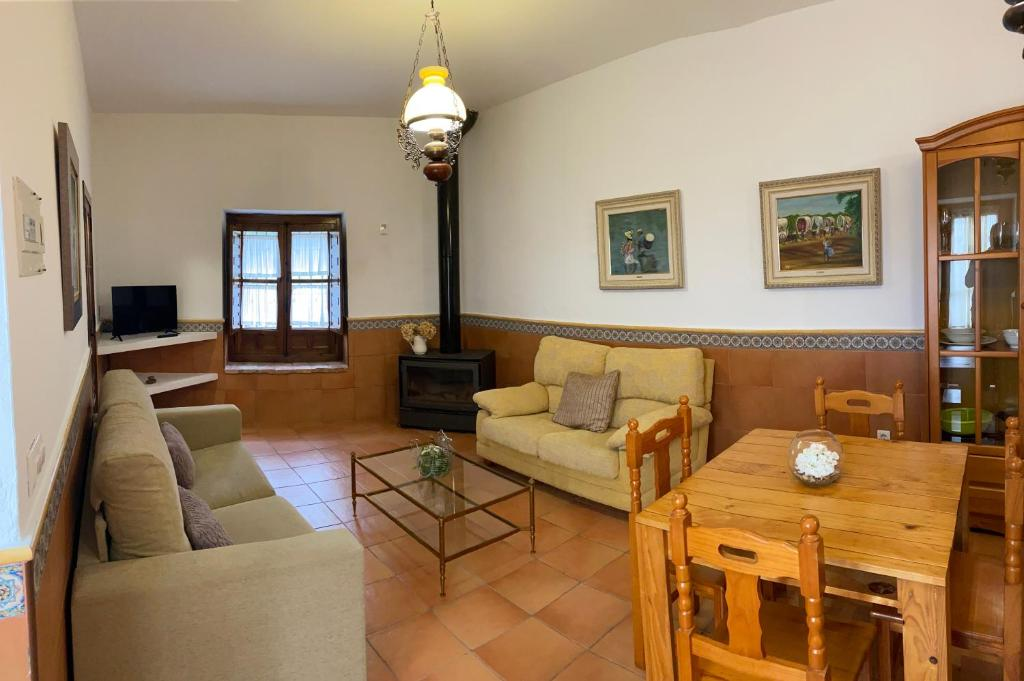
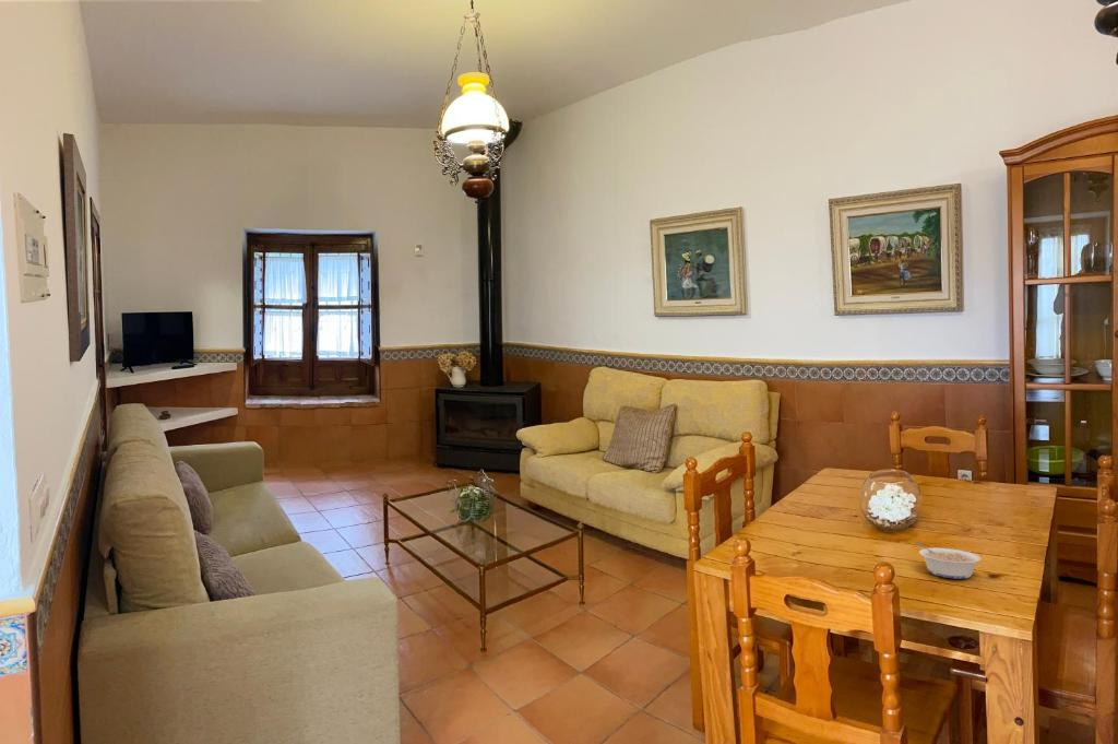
+ legume [914,541,983,580]
